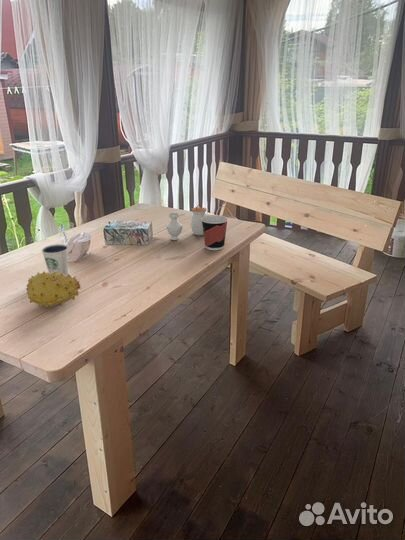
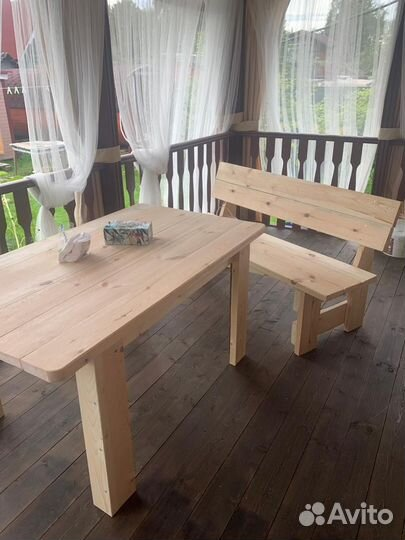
- cup [201,214,229,251]
- dixie cup [41,243,69,276]
- jar [165,204,207,241]
- fruit [25,270,82,309]
